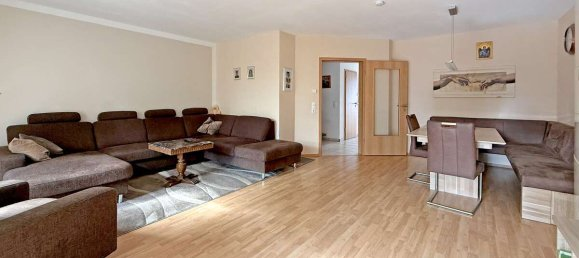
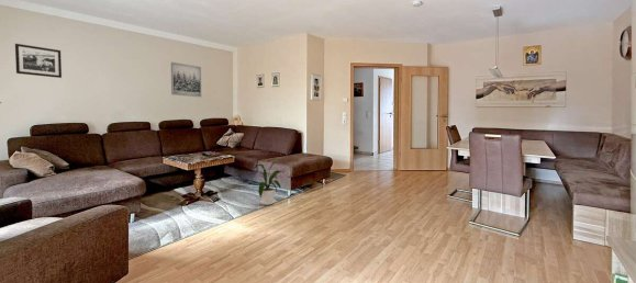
+ wall art [170,61,202,98]
+ house plant [253,159,286,206]
+ picture frame [14,43,63,79]
